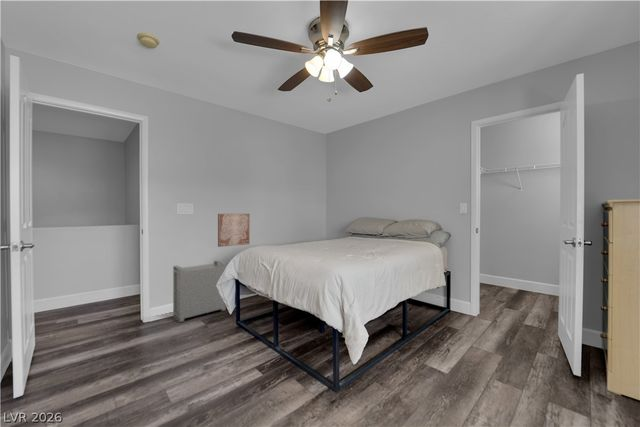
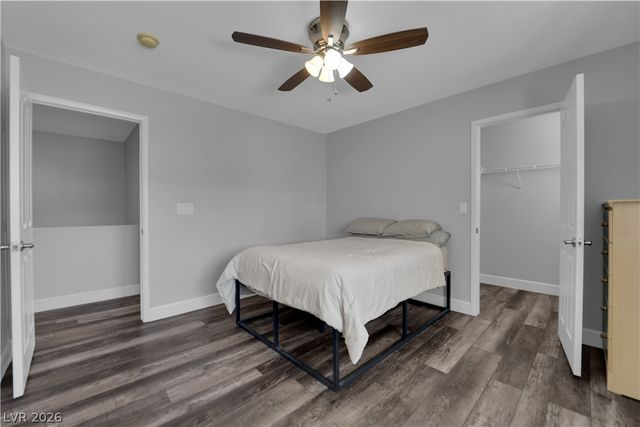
- storage bin [172,259,227,323]
- wall art [217,213,251,248]
